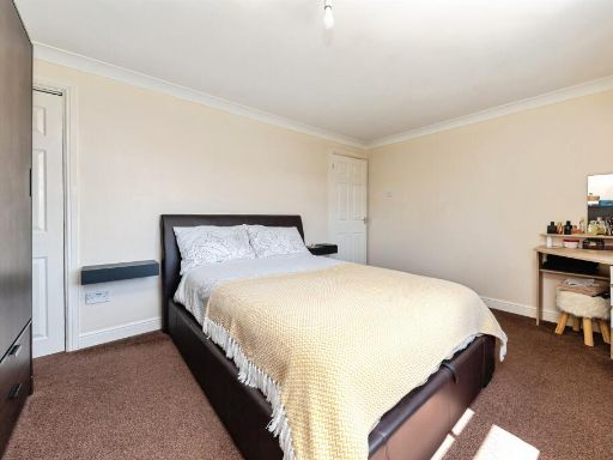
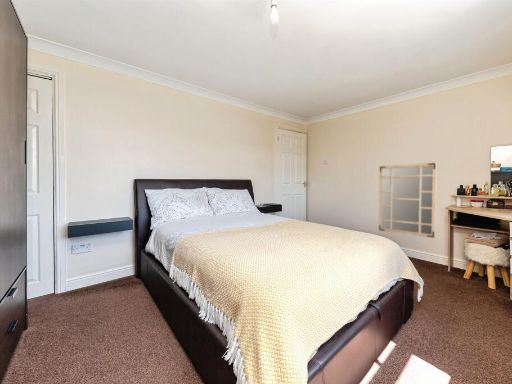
+ mirror [378,161,438,239]
